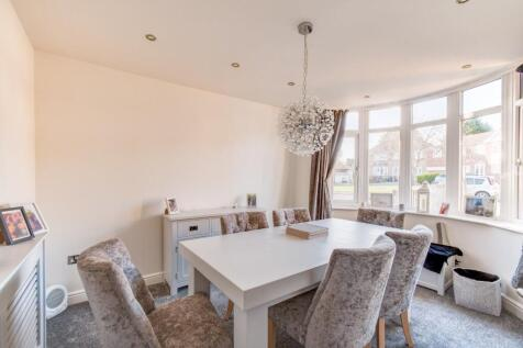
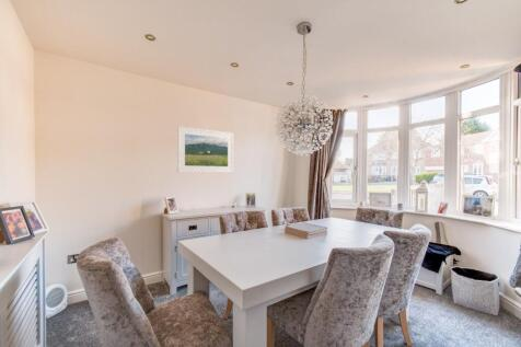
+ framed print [176,125,234,174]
